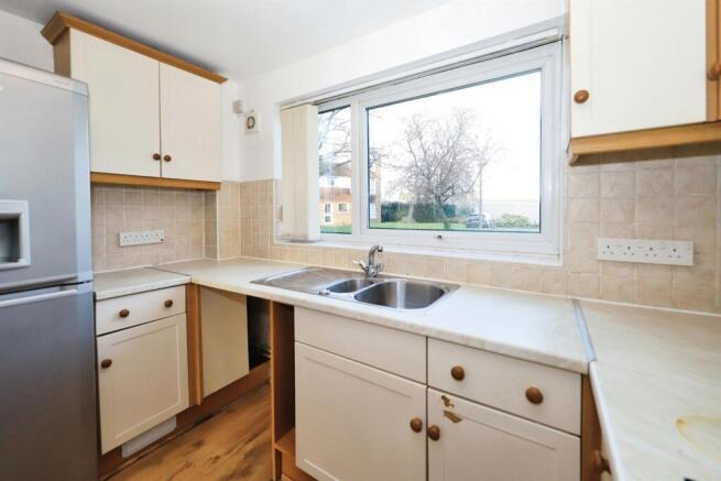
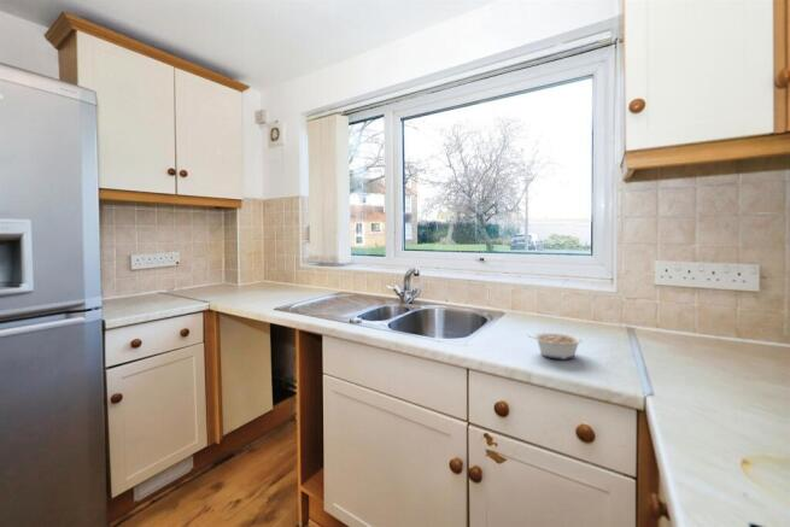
+ legume [526,332,584,361]
